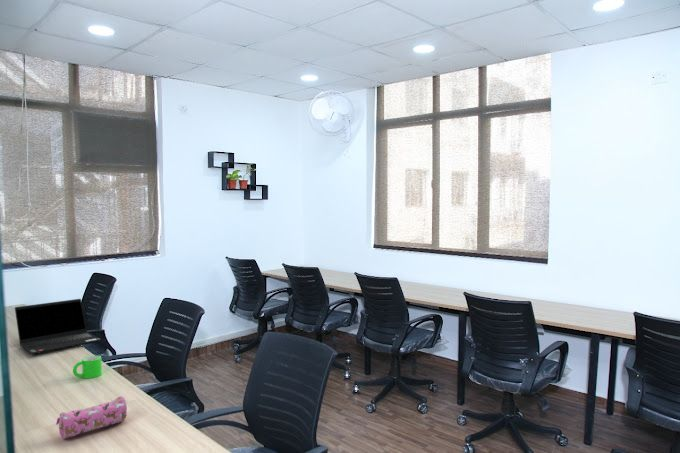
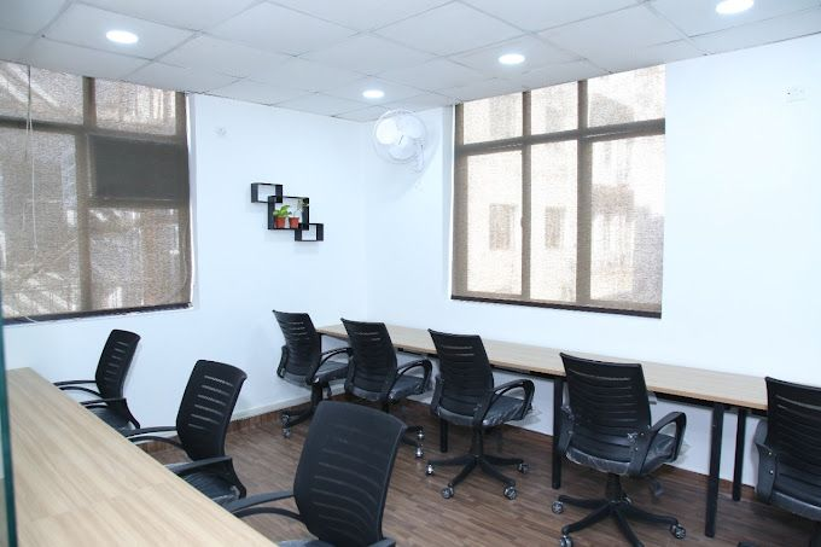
- mug [72,355,103,379]
- pencil case [55,396,128,440]
- laptop computer [14,298,102,356]
